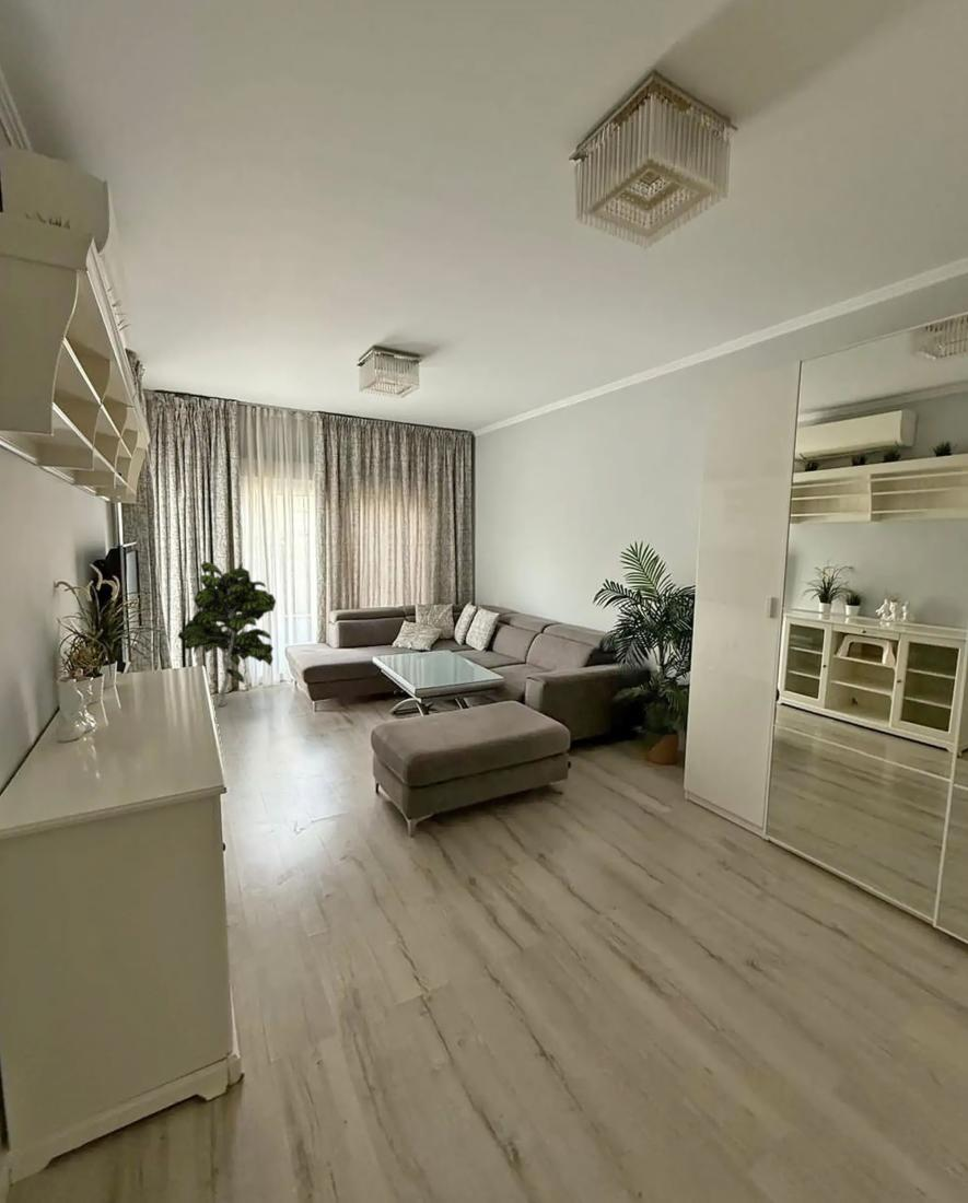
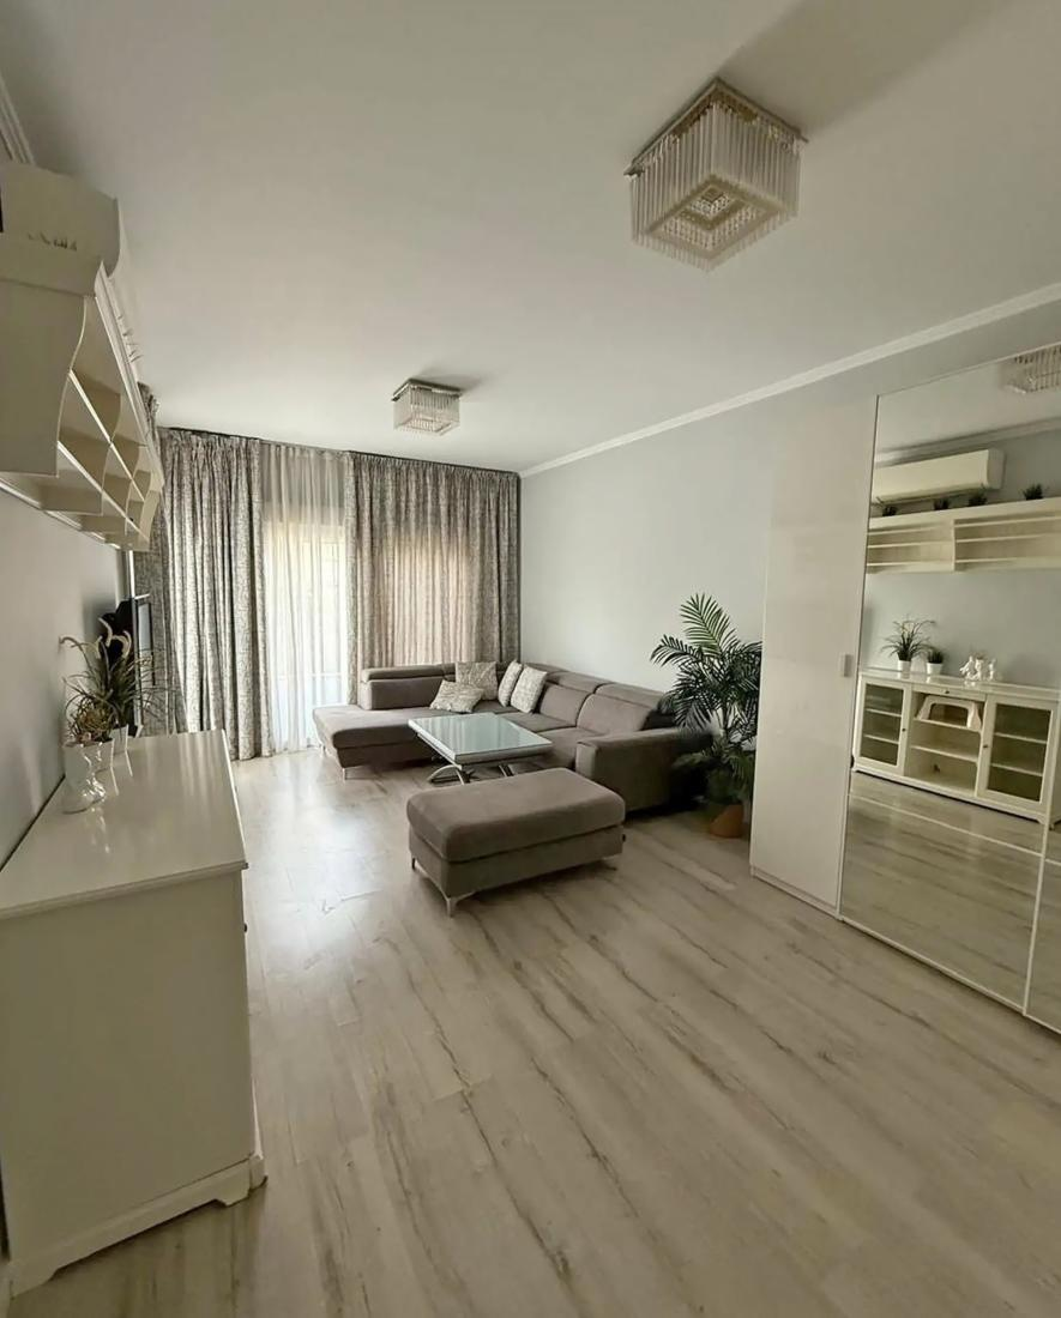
- indoor plant [176,560,277,708]
